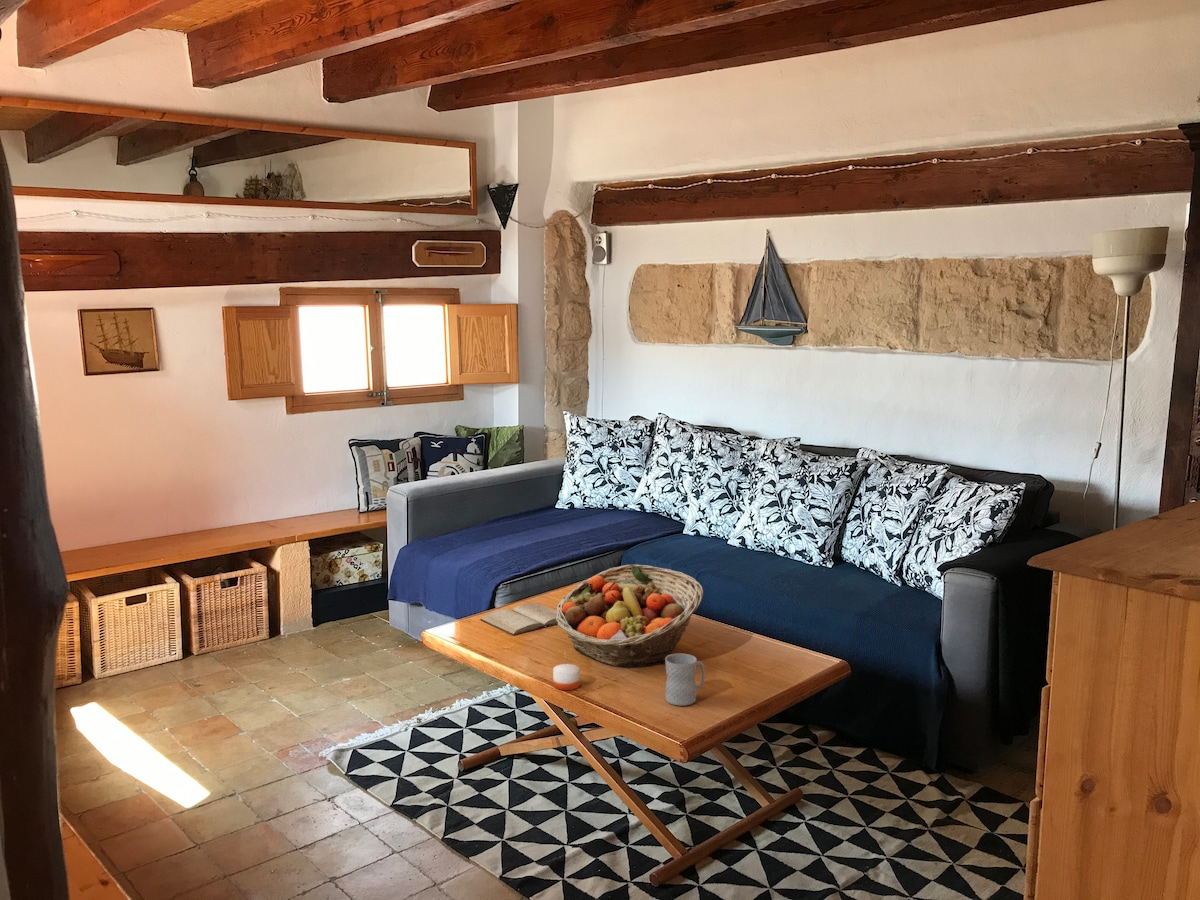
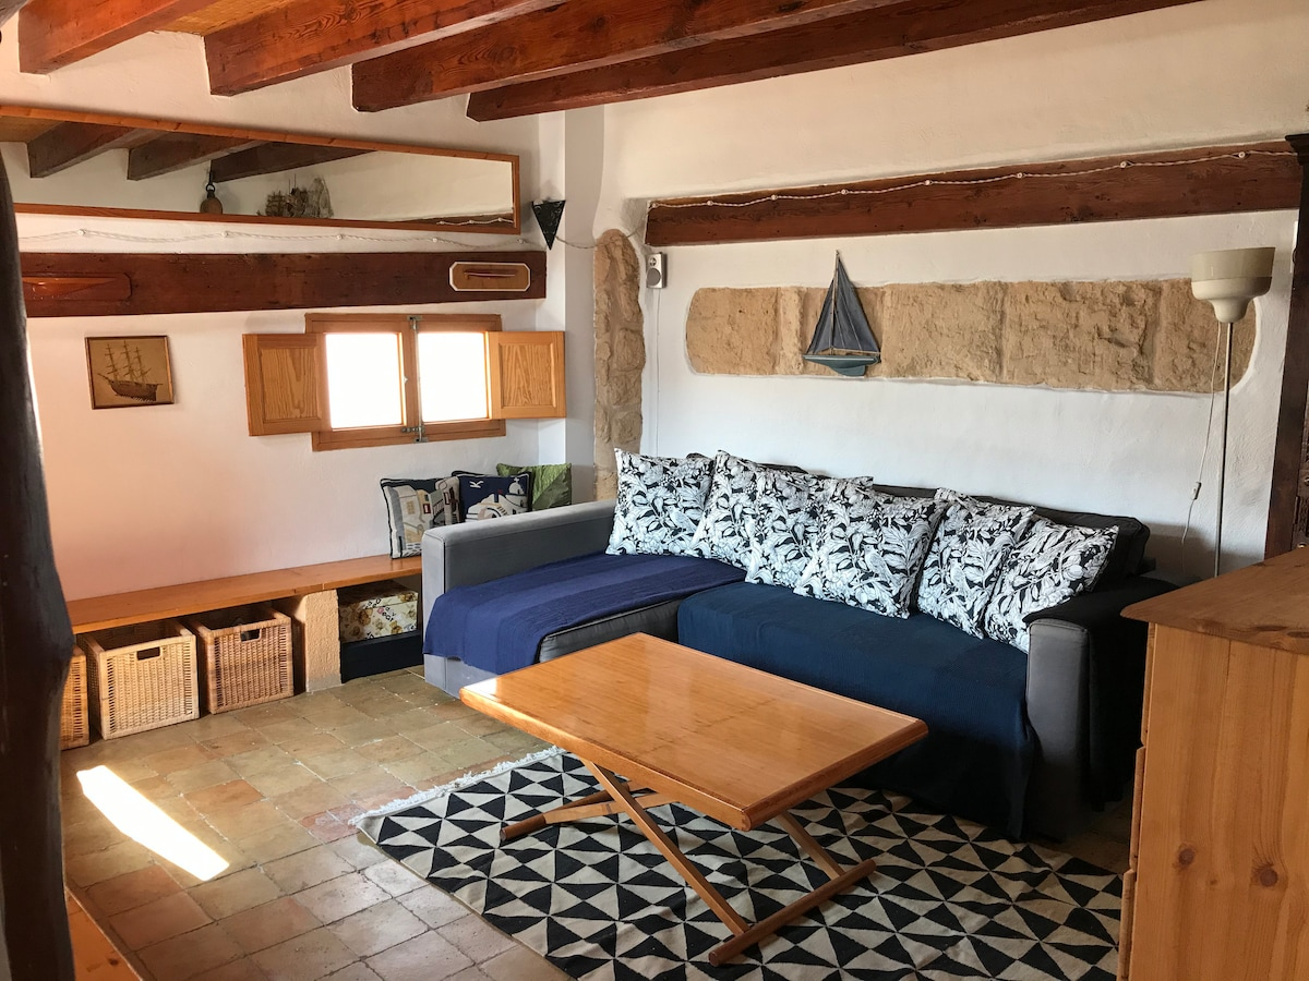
- mug [664,653,706,707]
- book [479,602,558,636]
- candle [552,659,581,691]
- fruit basket [555,563,704,668]
